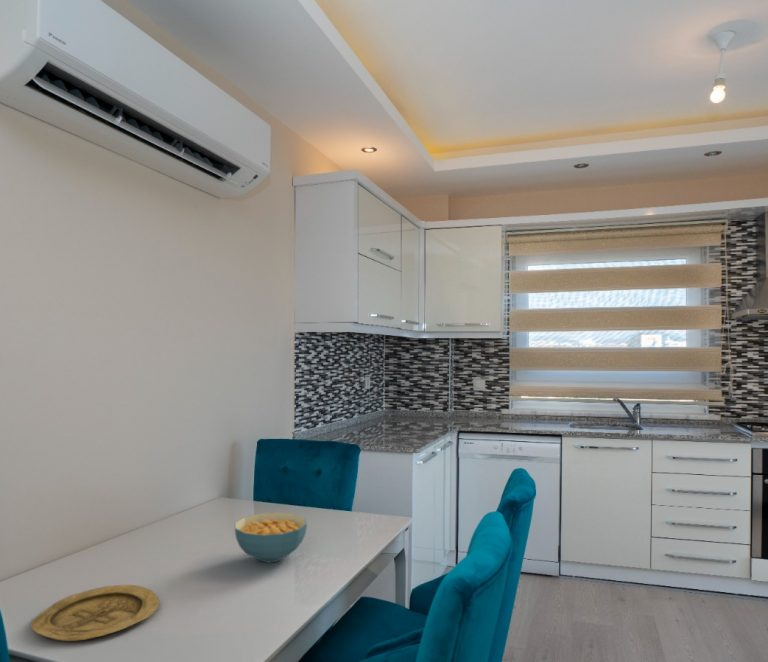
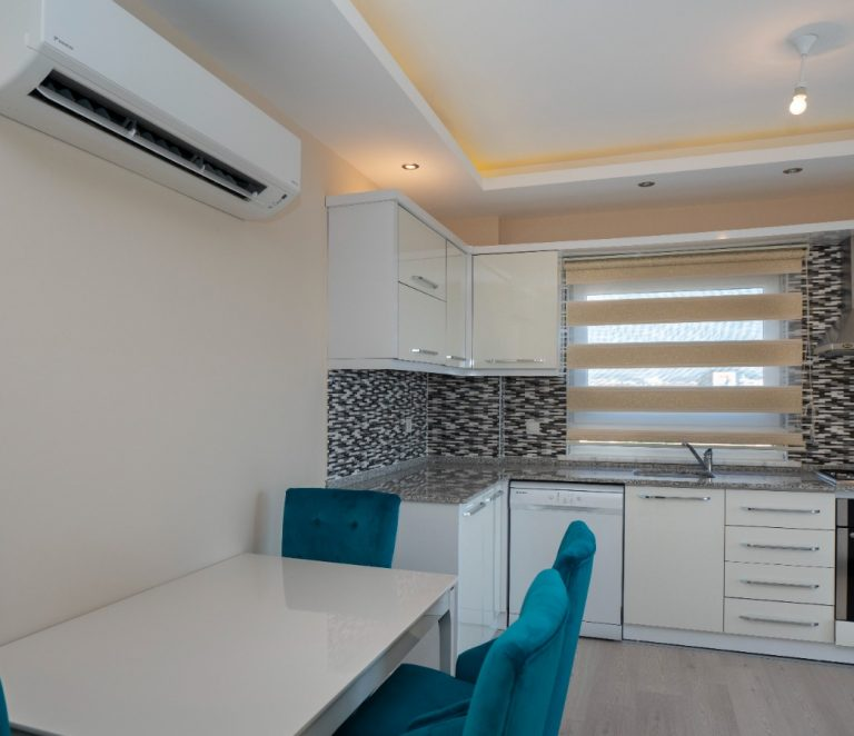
- cereal bowl [234,511,308,564]
- plate [30,584,160,642]
